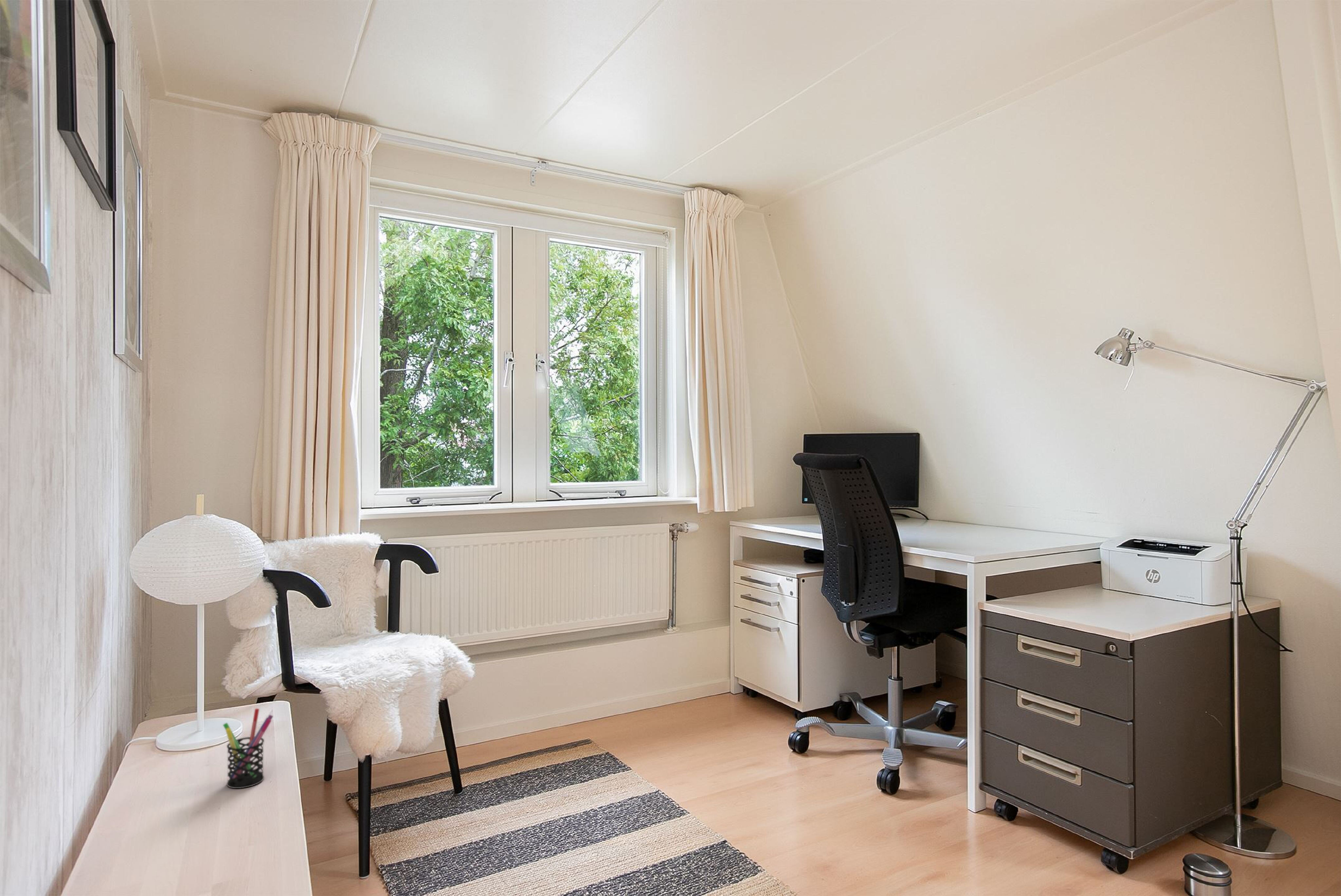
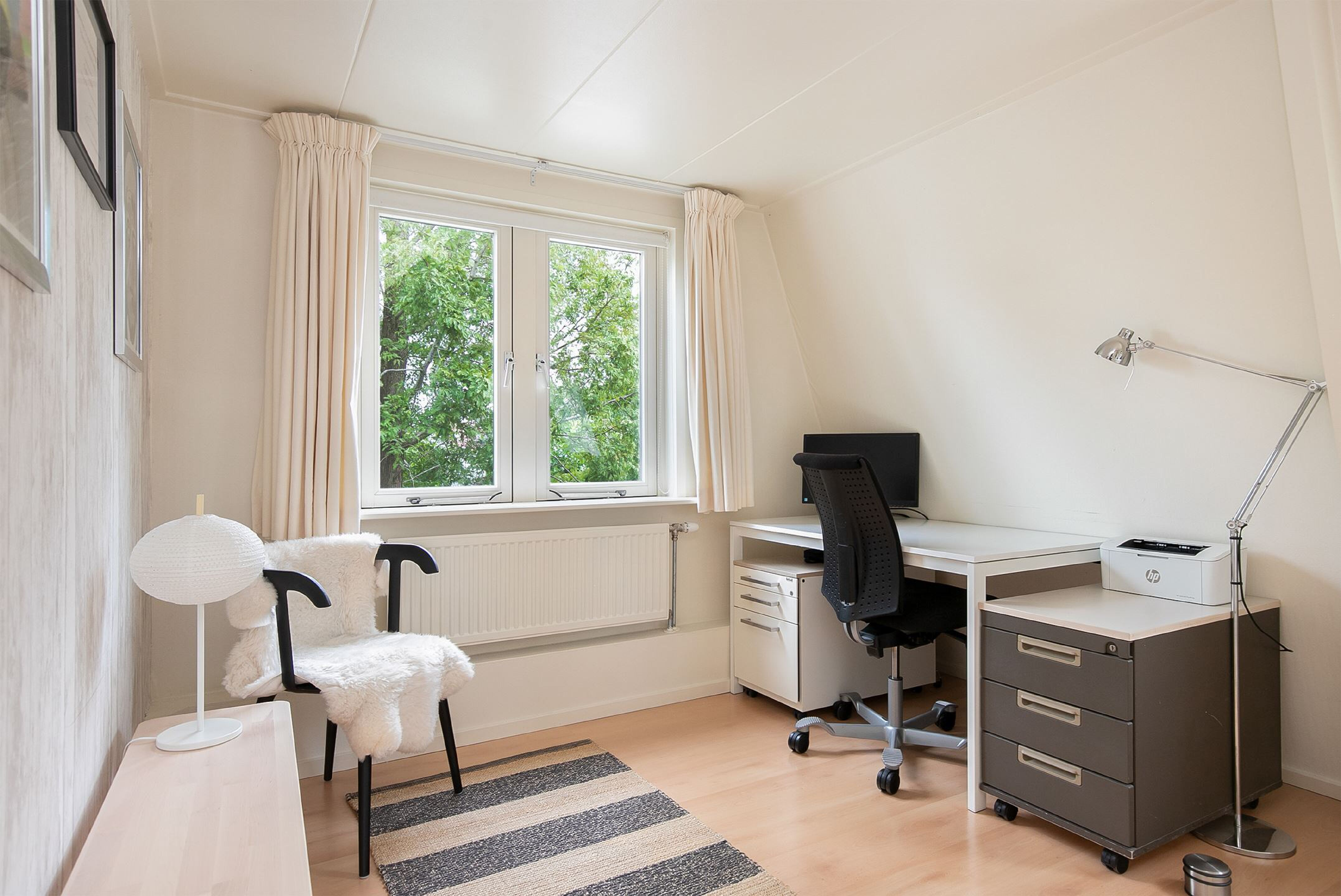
- pen holder [223,708,273,789]
